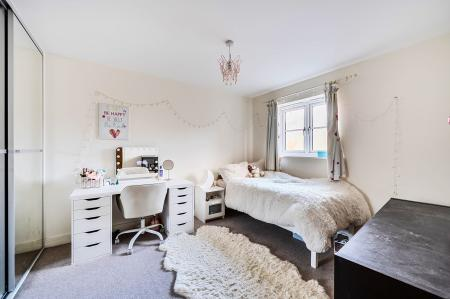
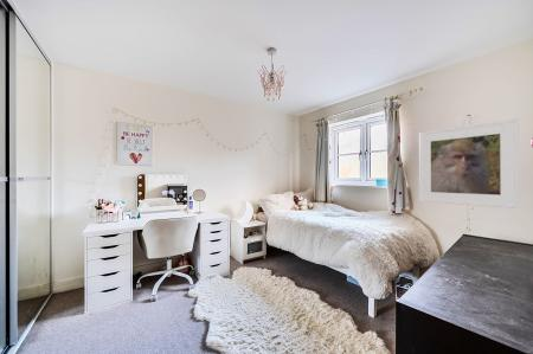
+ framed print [418,117,520,210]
